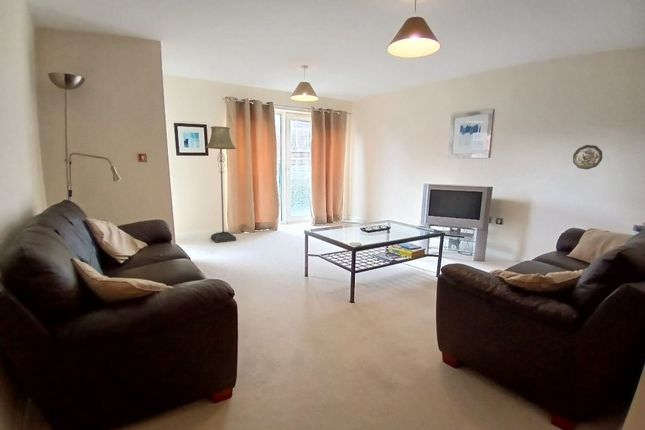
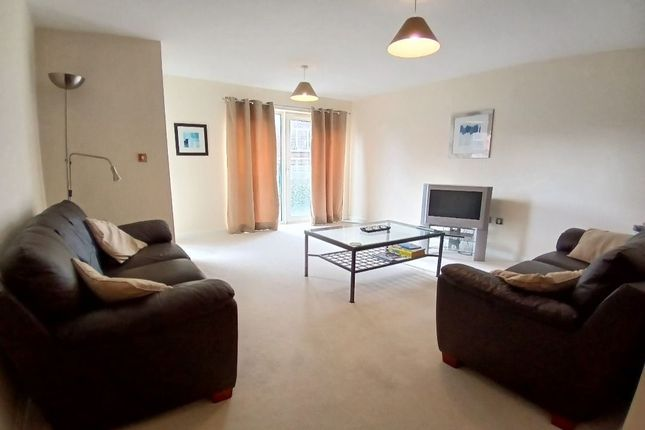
- decorative plate [572,144,603,170]
- floor lamp [205,125,237,243]
